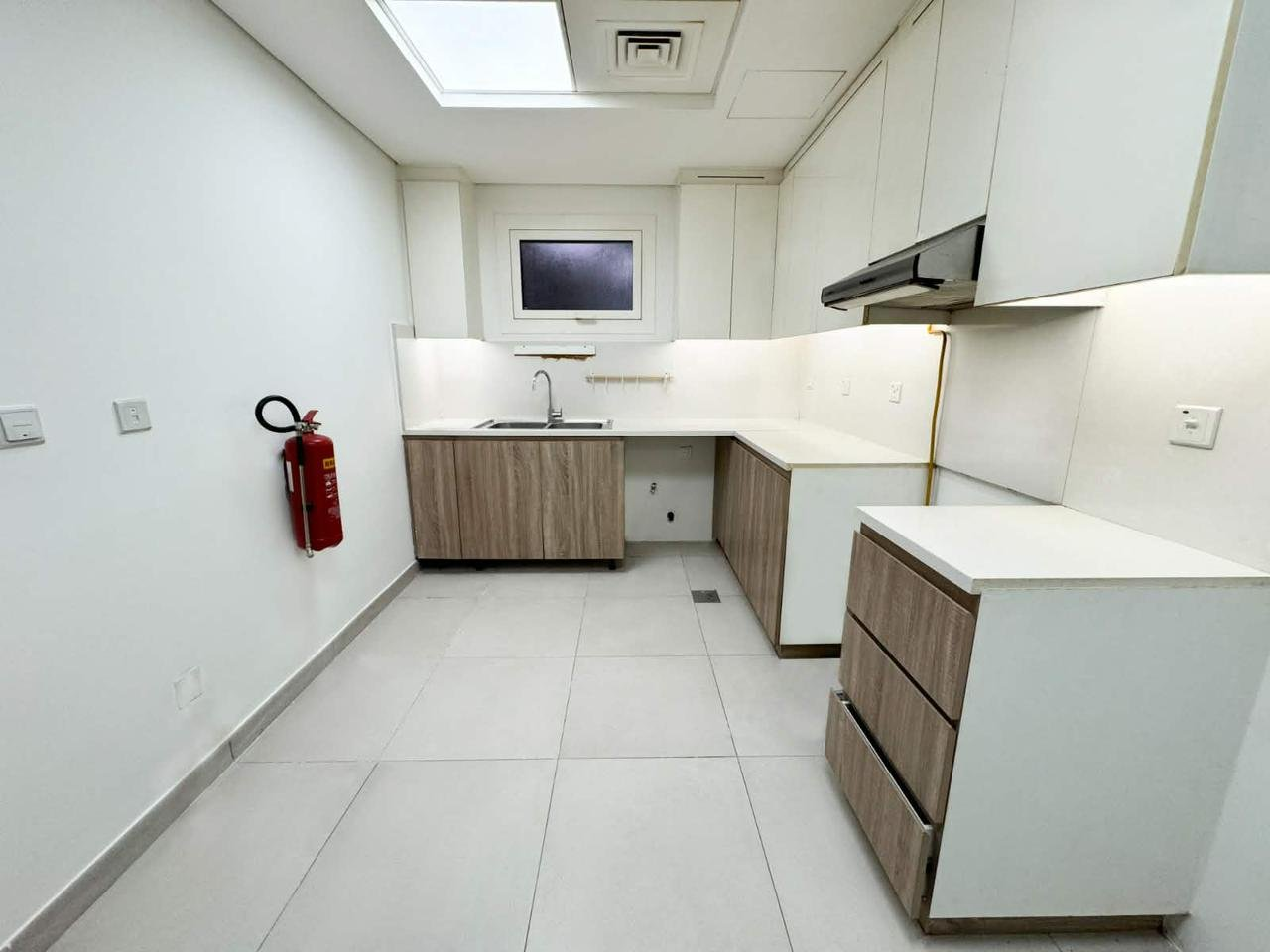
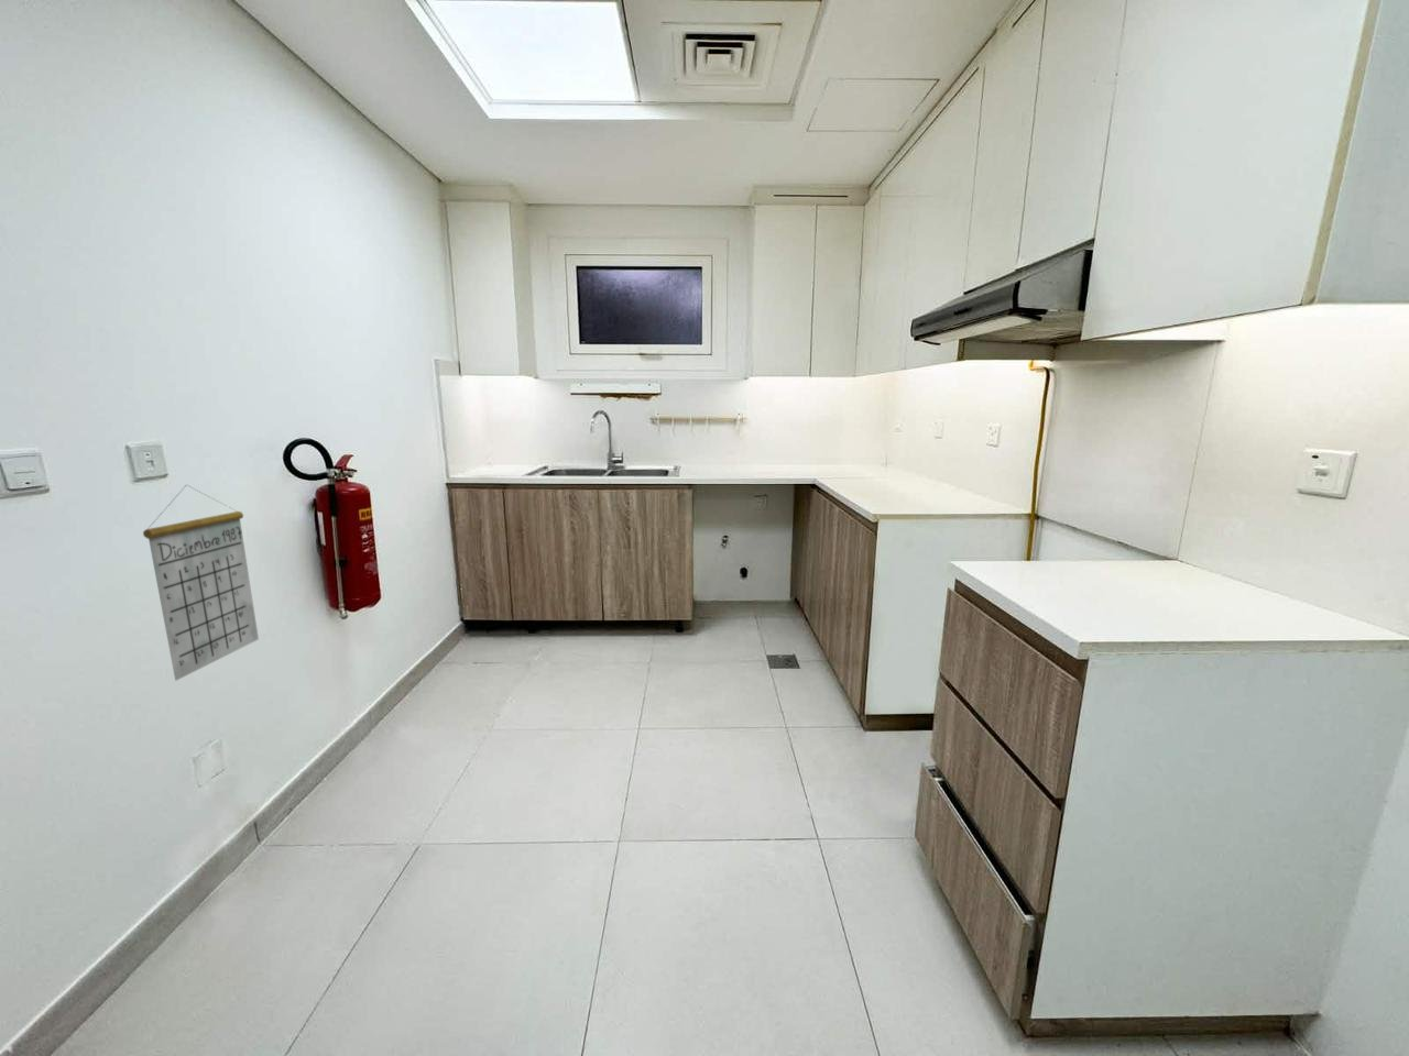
+ calendar [142,484,260,682]
